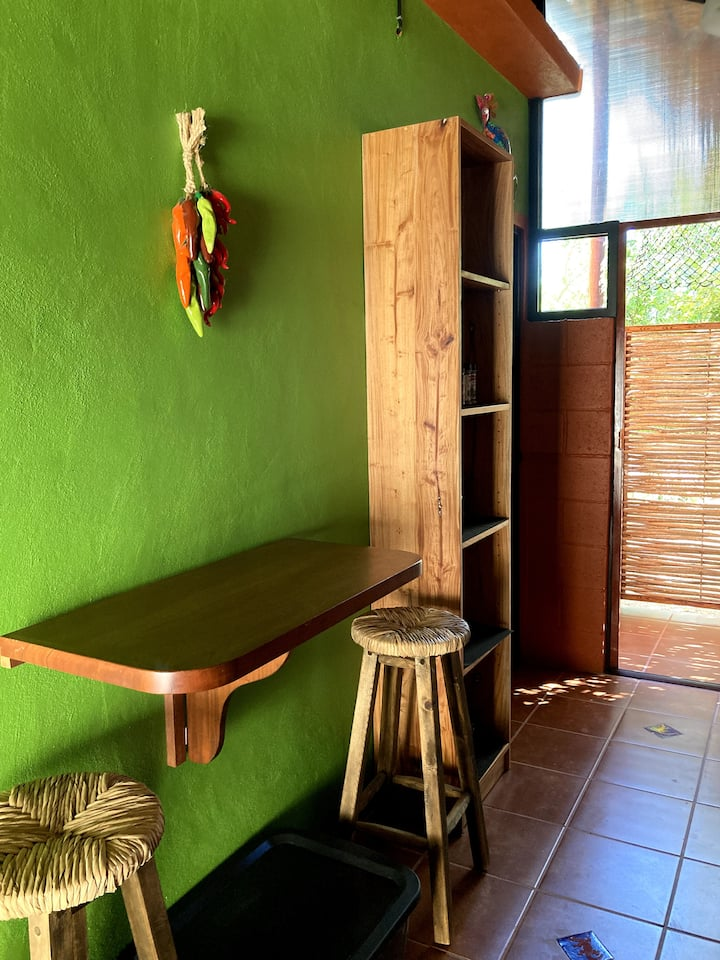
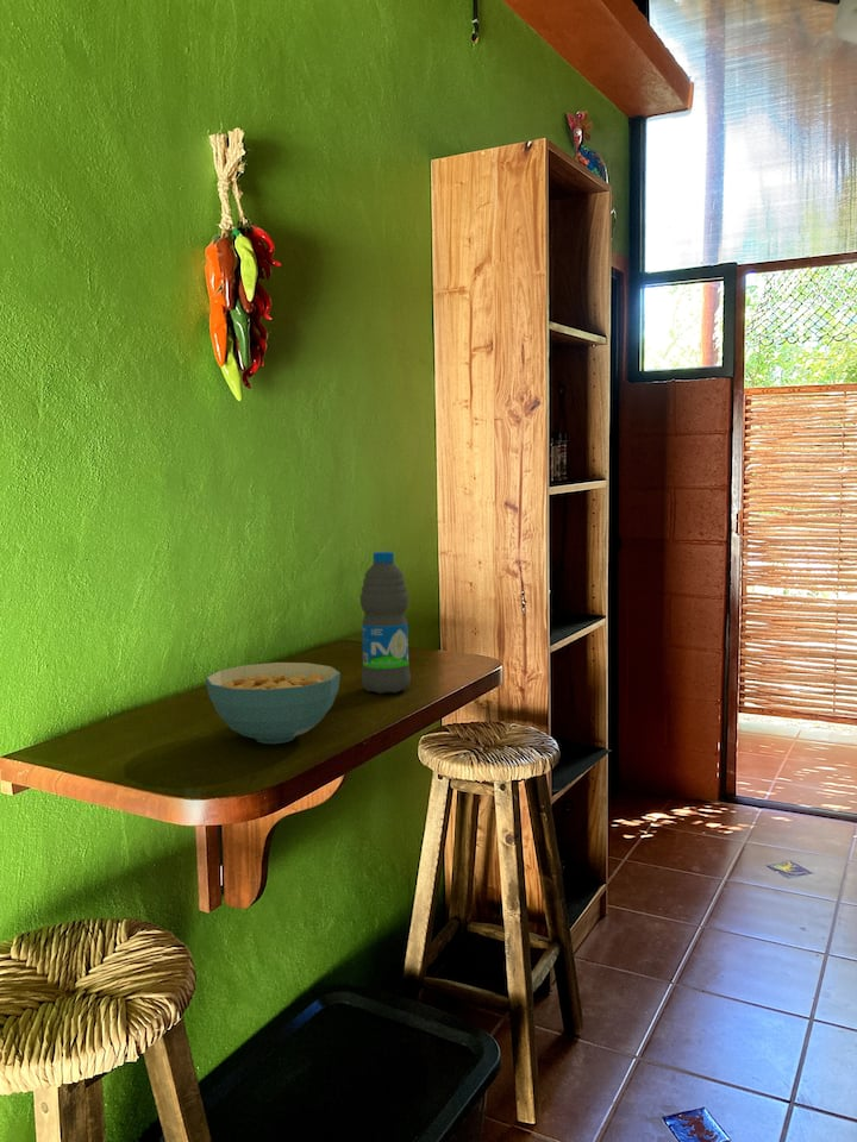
+ cereal bowl [205,661,342,745]
+ water bottle [359,551,412,695]
